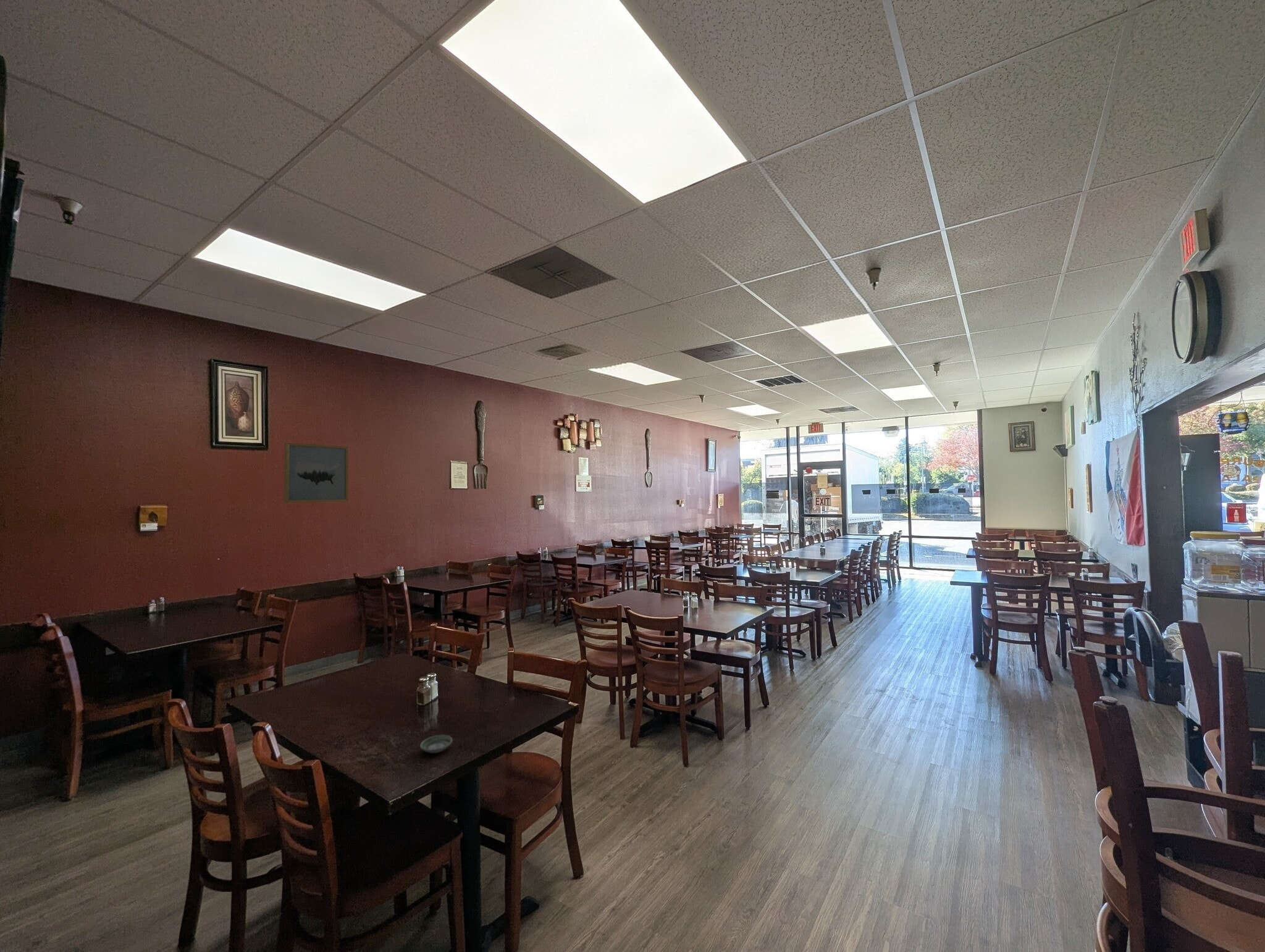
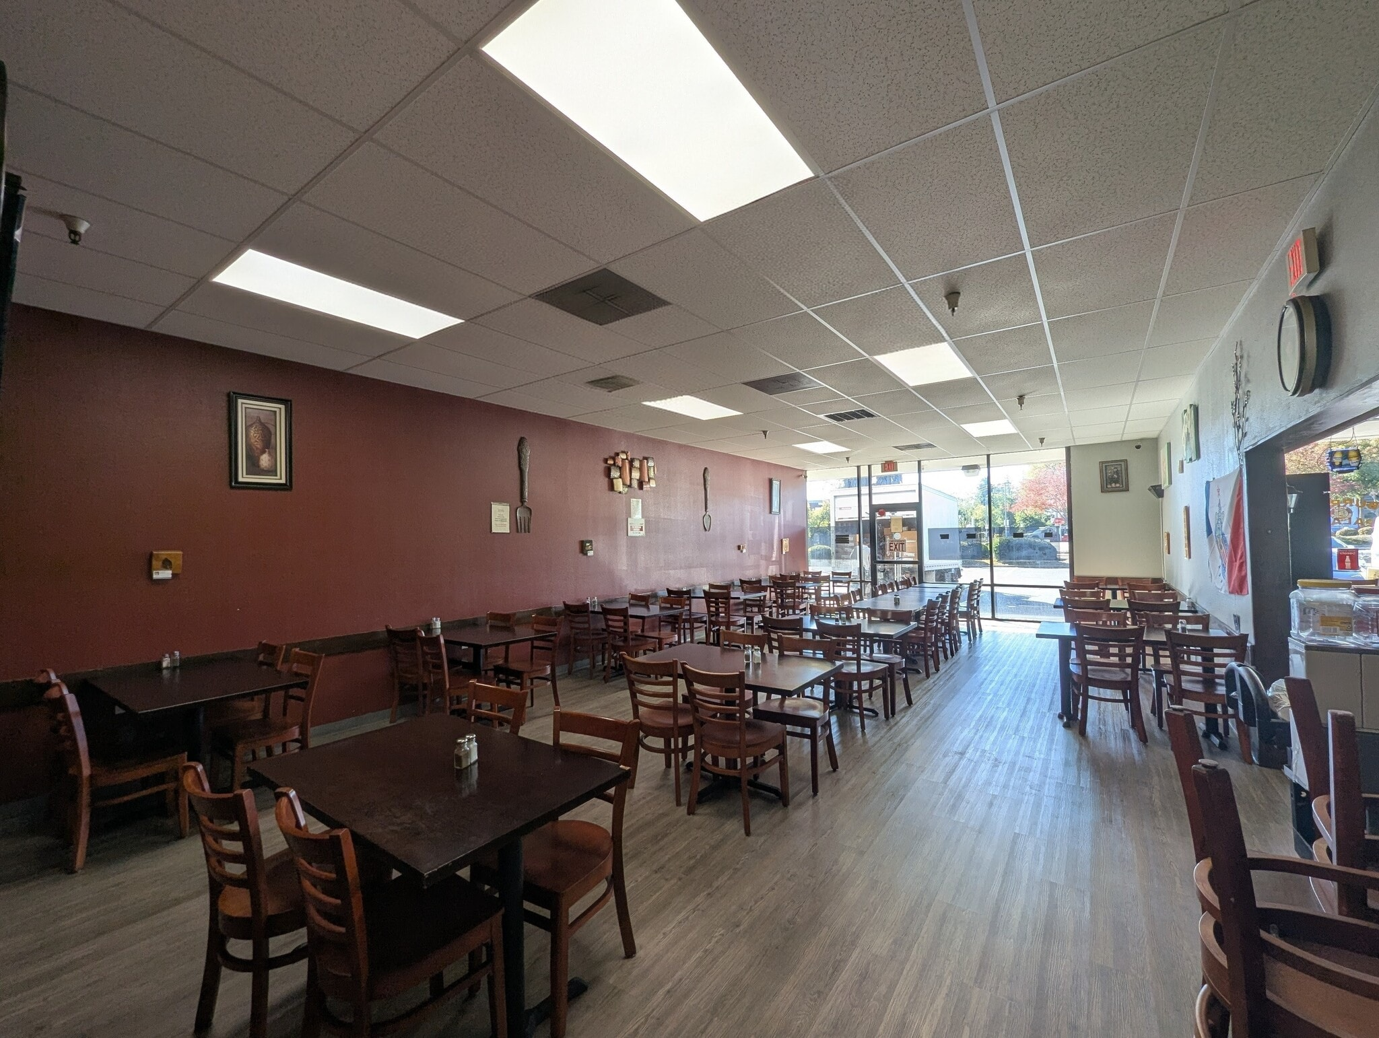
- wall art [284,442,349,503]
- saucer [419,735,453,754]
